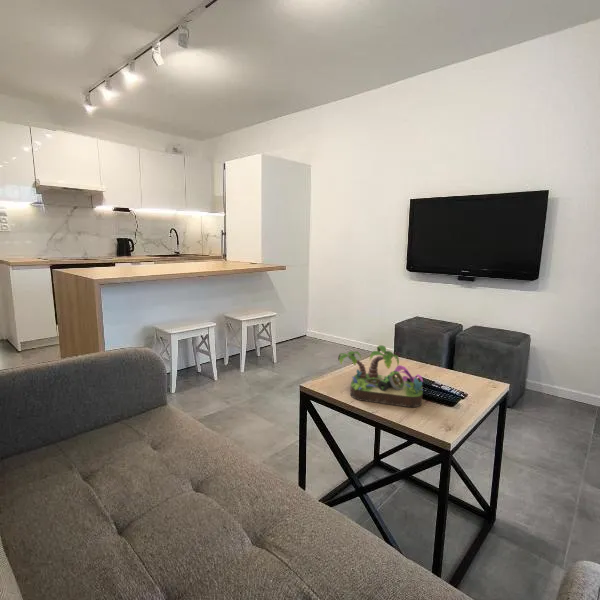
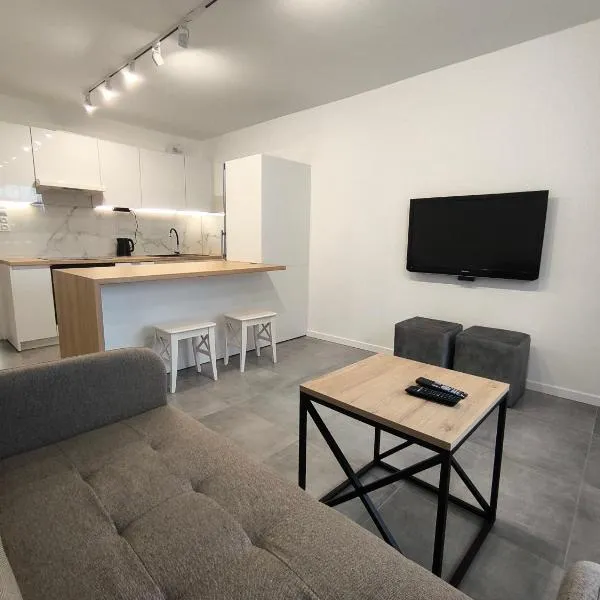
- plant [337,344,425,408]
